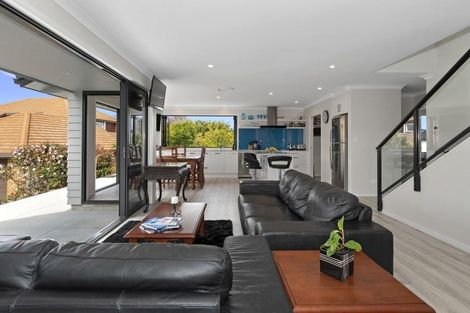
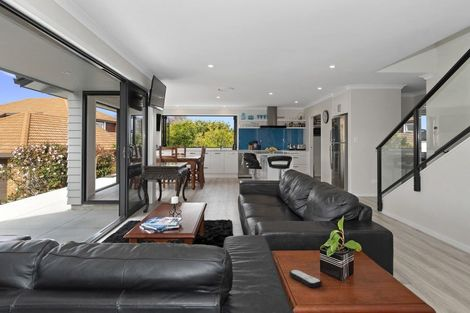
+ remote control [288,269,323,289]
